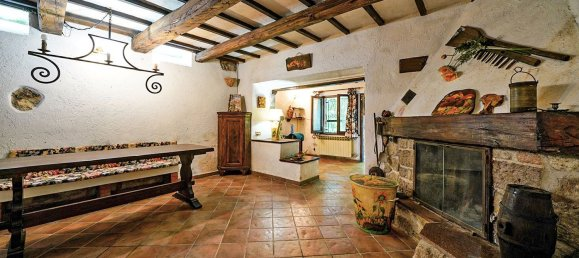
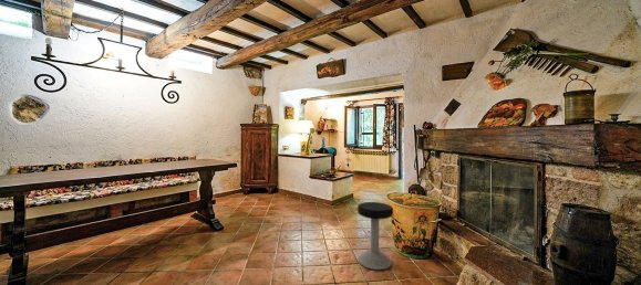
+ stool [356,201,394,271]
